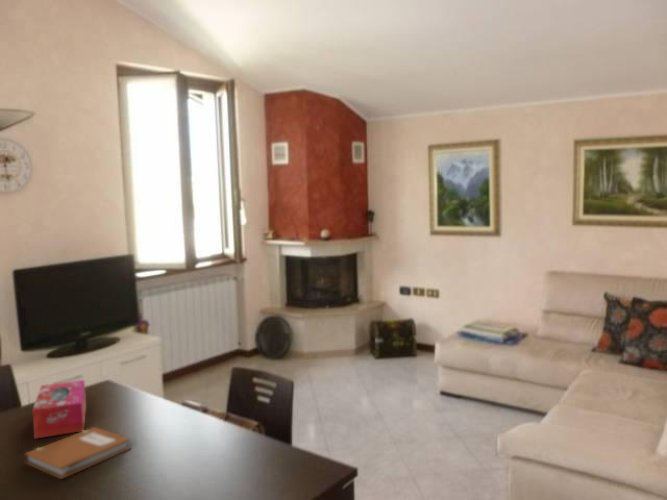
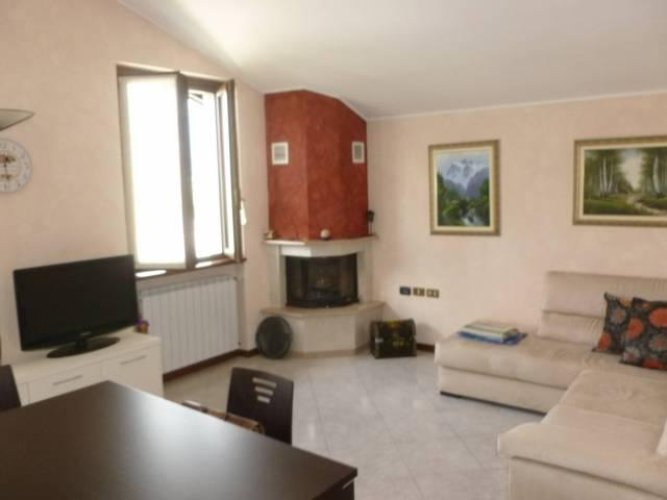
- notebook [23,426,132,480]
- tissue box [31,379,87,440]
